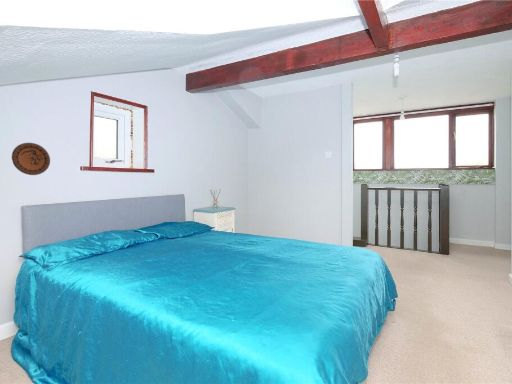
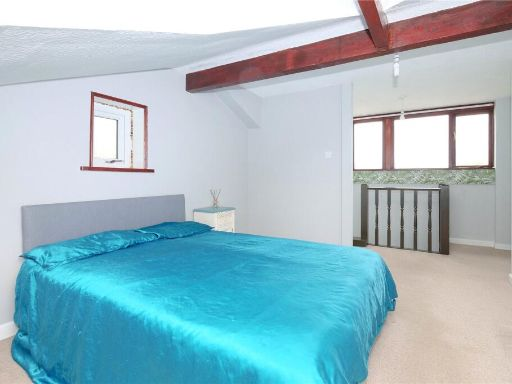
- decorative plate [11,142,51,176]
